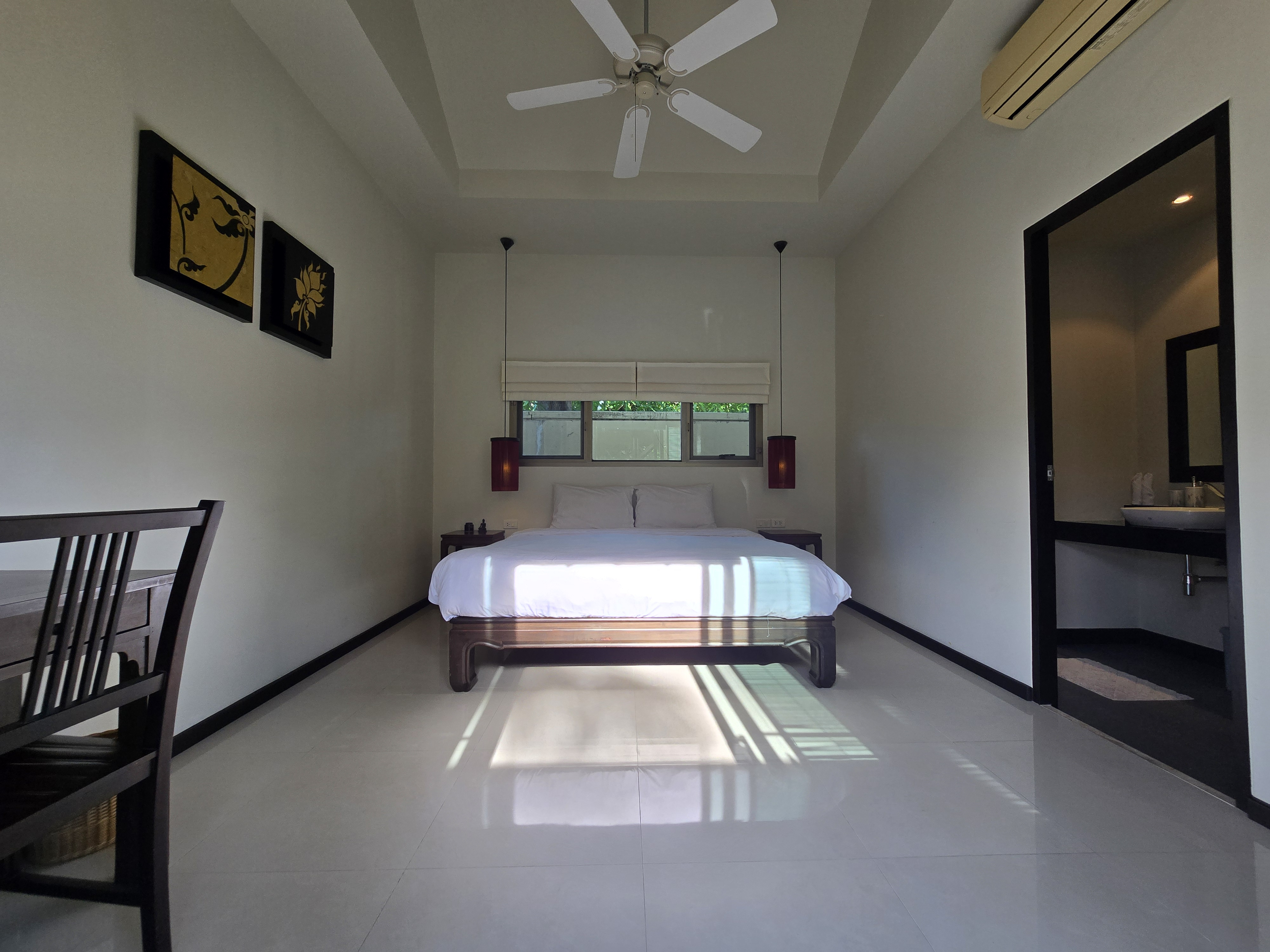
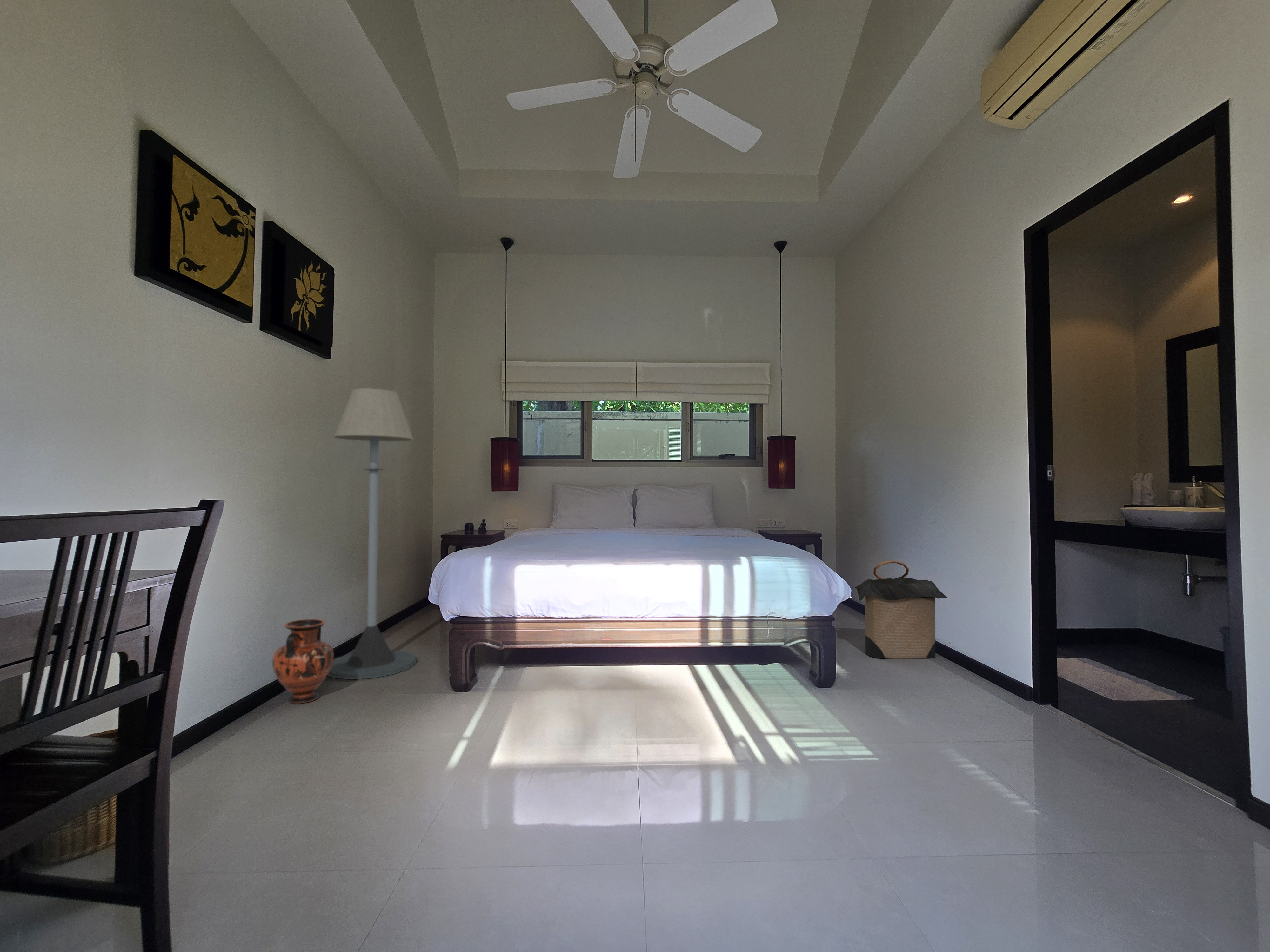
+ floor lamp [327,388,416,680]
+ laundry hamper [855,560,948,659]
+ vase [272,619,334,704]
